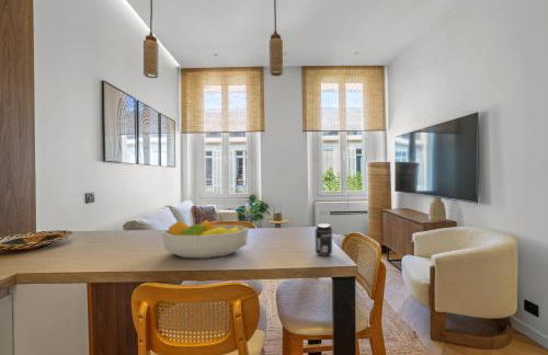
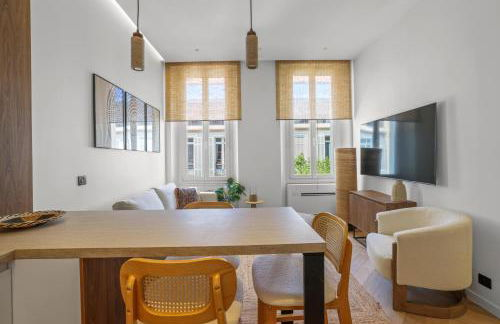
- beverage can [313,222,333,257]
- fruit bowl [161,219,250,260]
